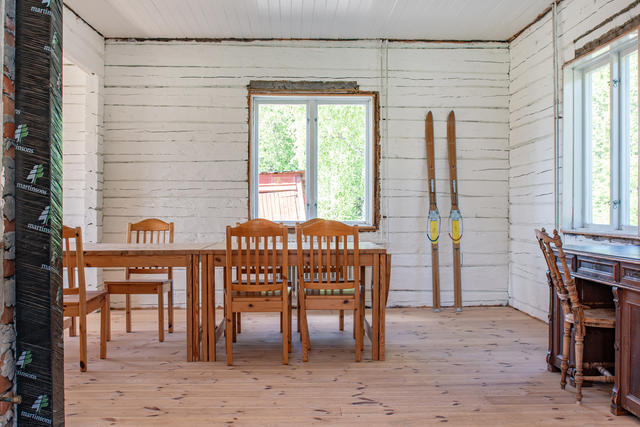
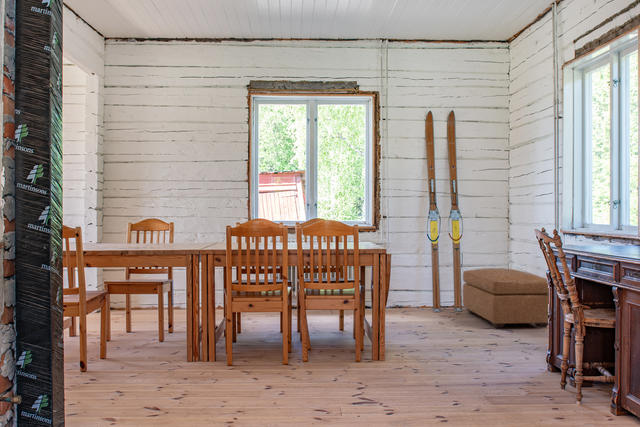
+ ottoman [462,267,550,329]
